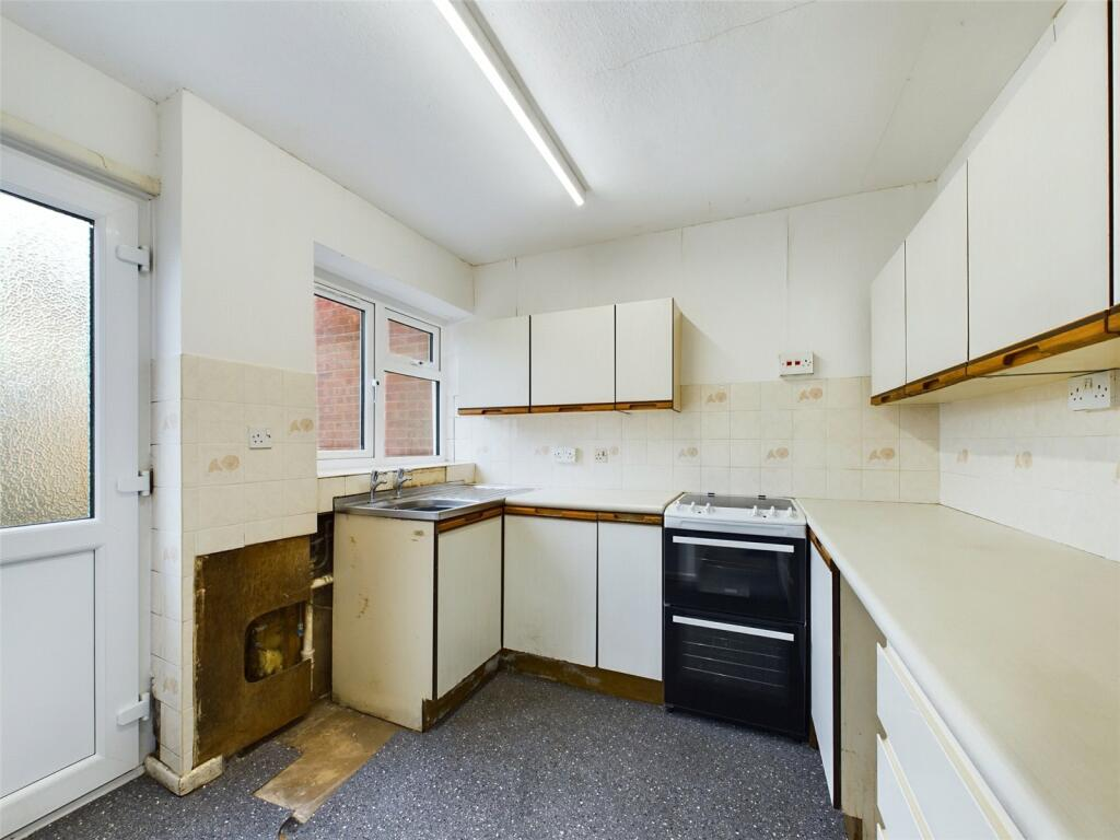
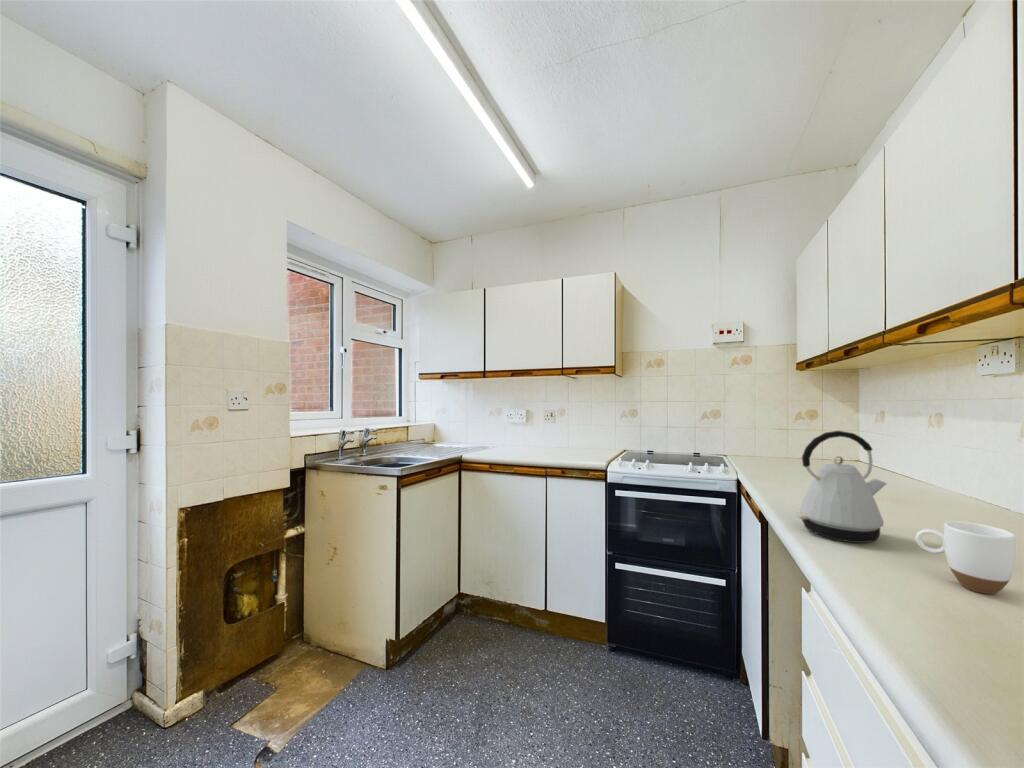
+ mug [915,520,1017,595]
+ kettle [795,430,888,544]
